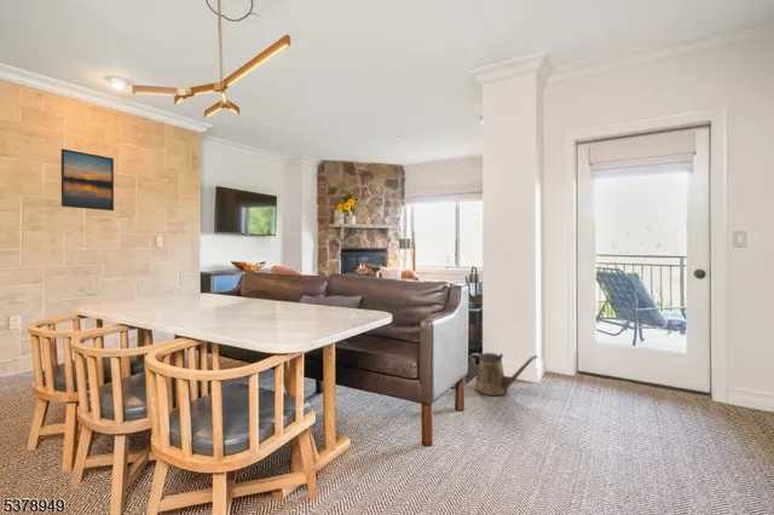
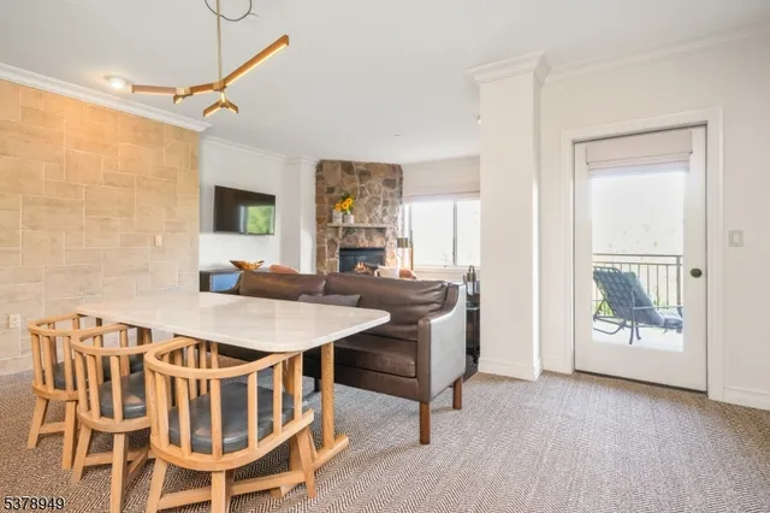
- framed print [60,147,115,212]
- watering can [467,352,539,397]
